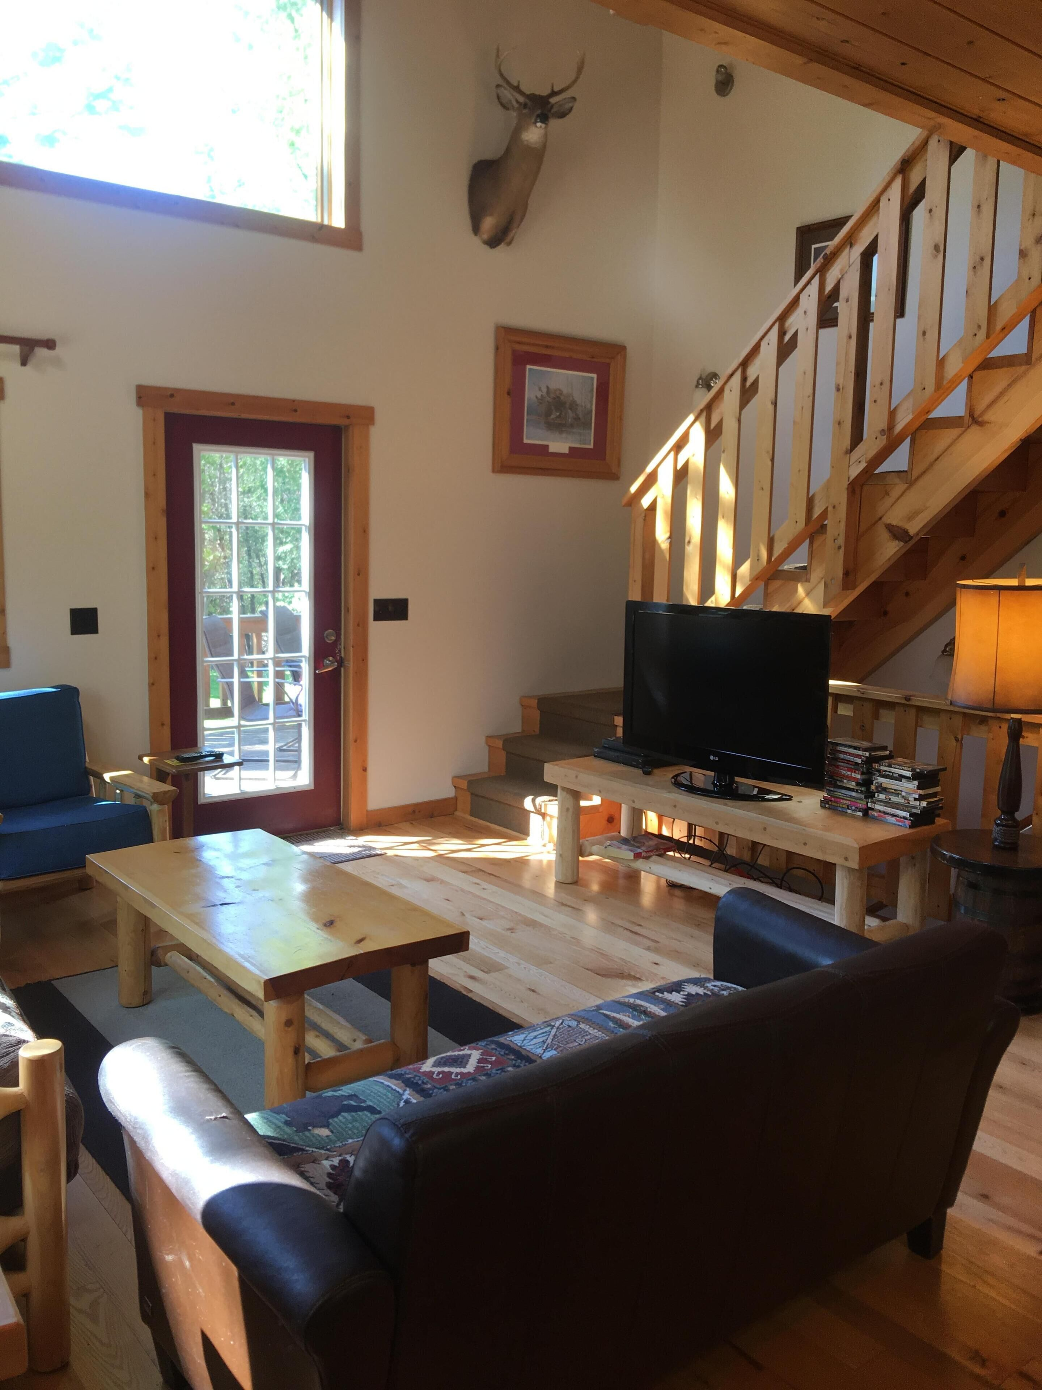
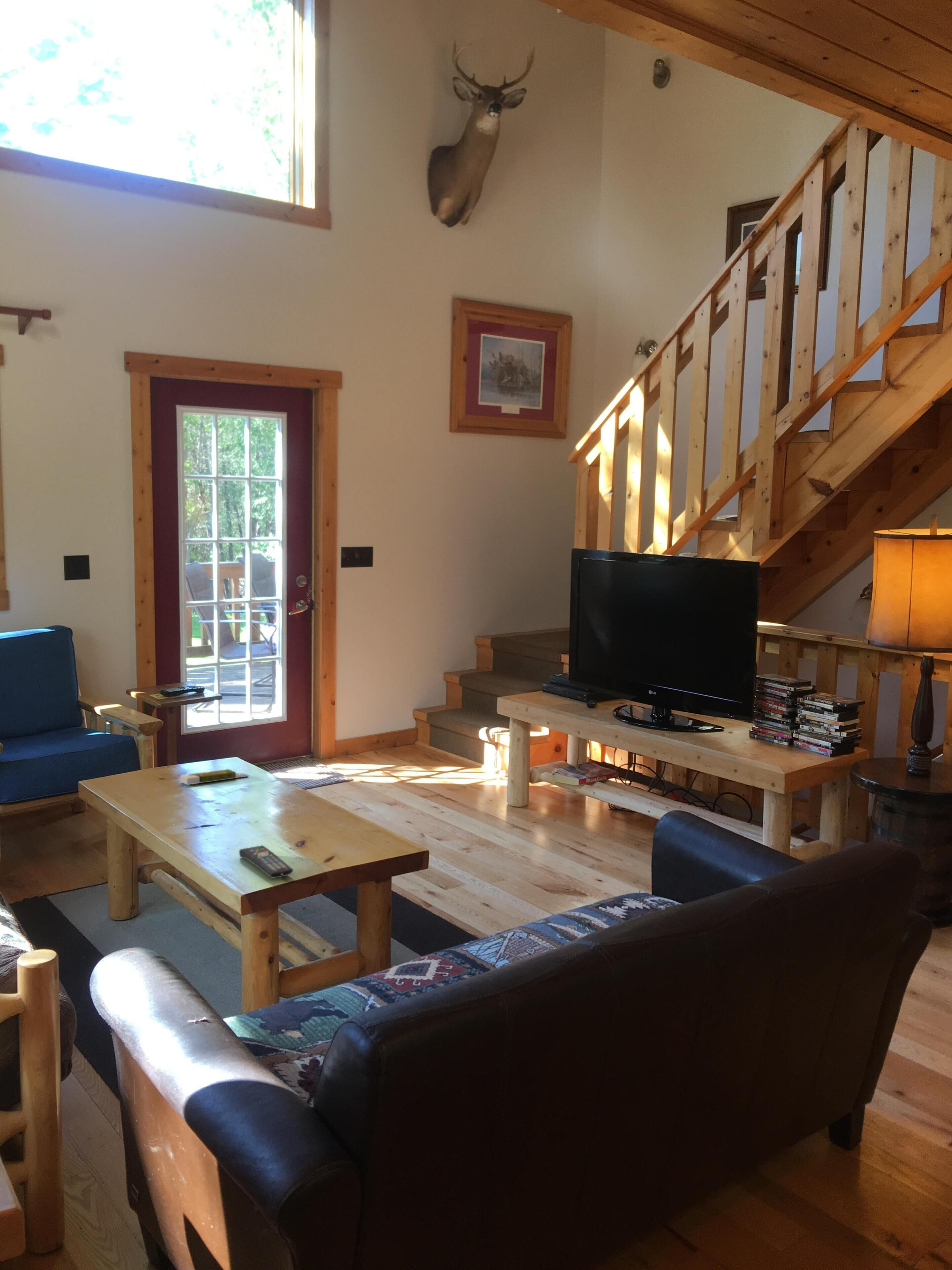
+ matchbox [180,767,249,785]
+ remote control [239,845,294,878]
